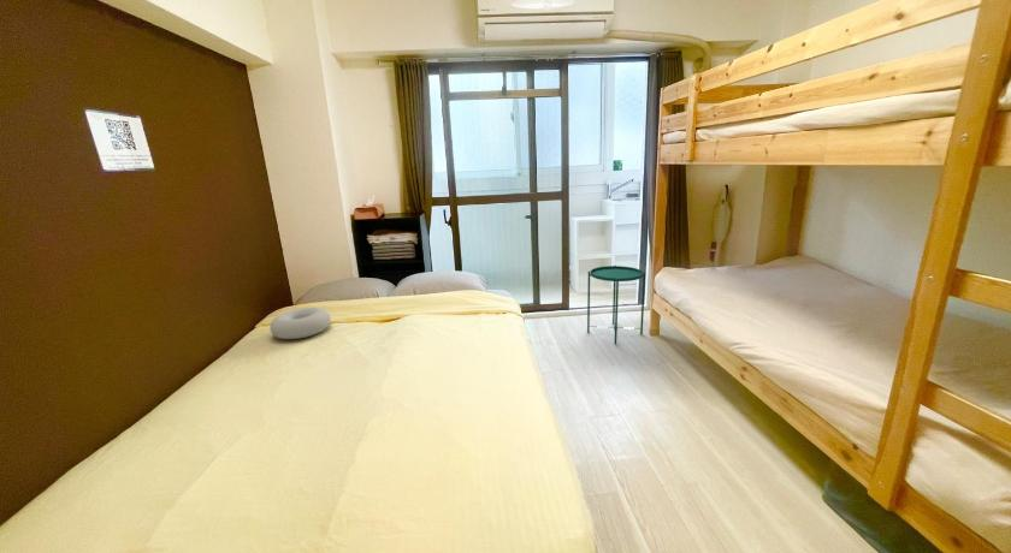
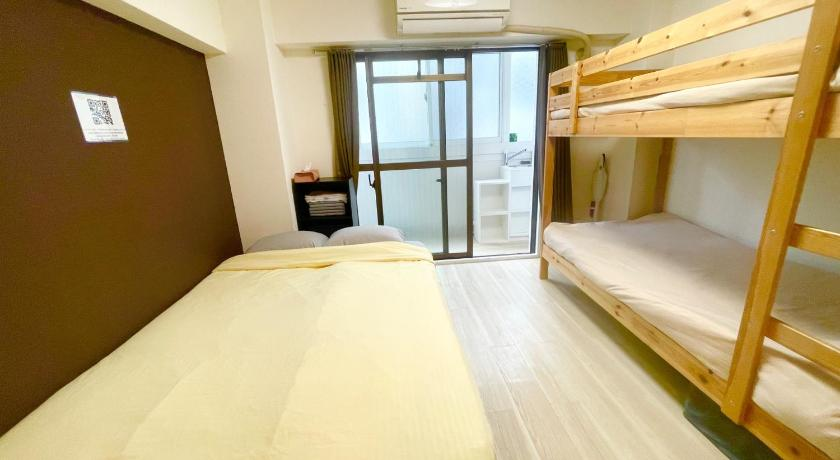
- cushion [268,307,332,340]
- side table [586,264,646,345]
